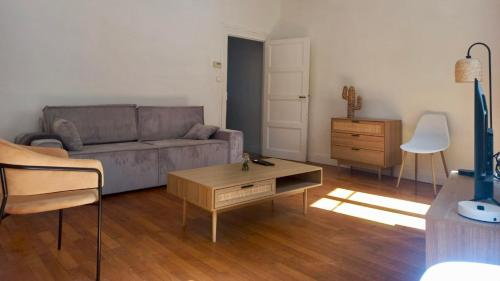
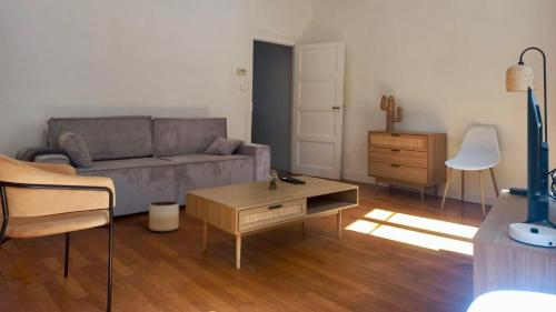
+ planter [148,200,180,233]
